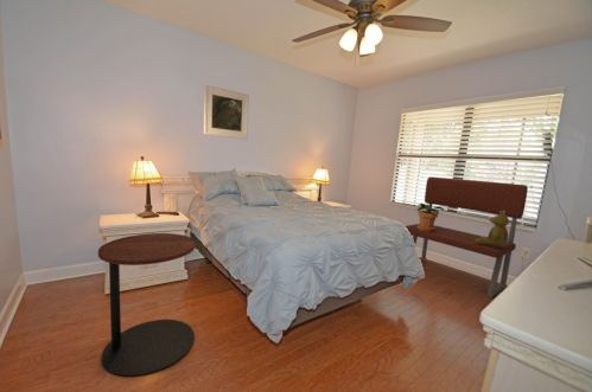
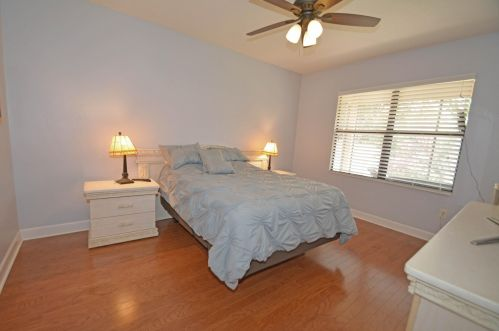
- potted plant [416,203,446,232]
- side table [97,232,197,379]
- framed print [203,84,250,140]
- stuffed bear [476,211,510,248]
- bench [405,175,529,298]
